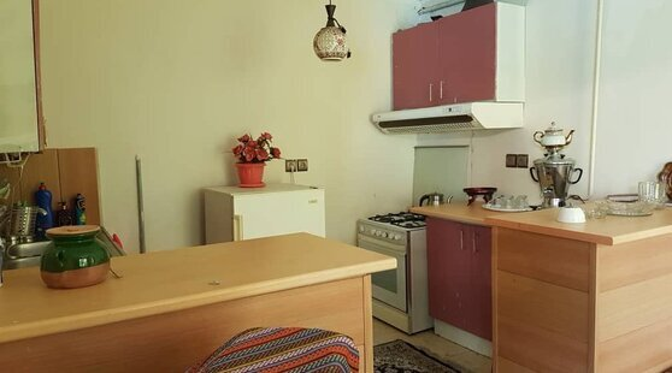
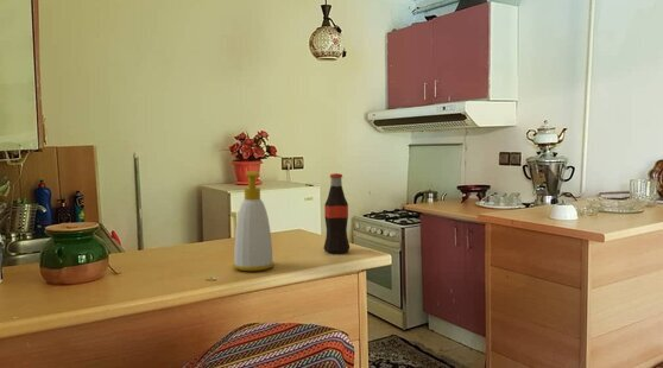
+ bottle [322,172,351,254]
+ soap bottle [232,170,276,272]
